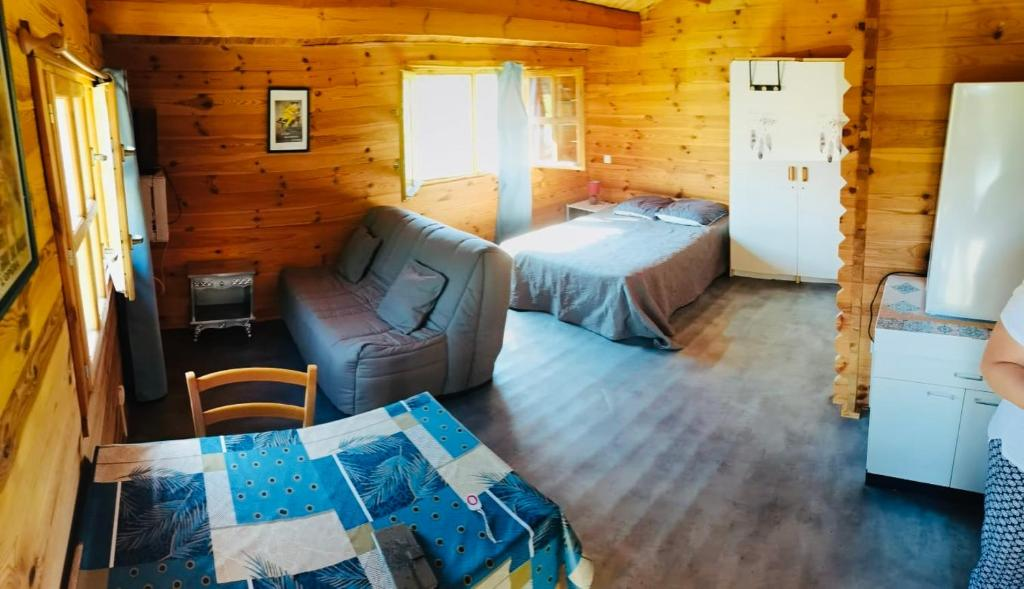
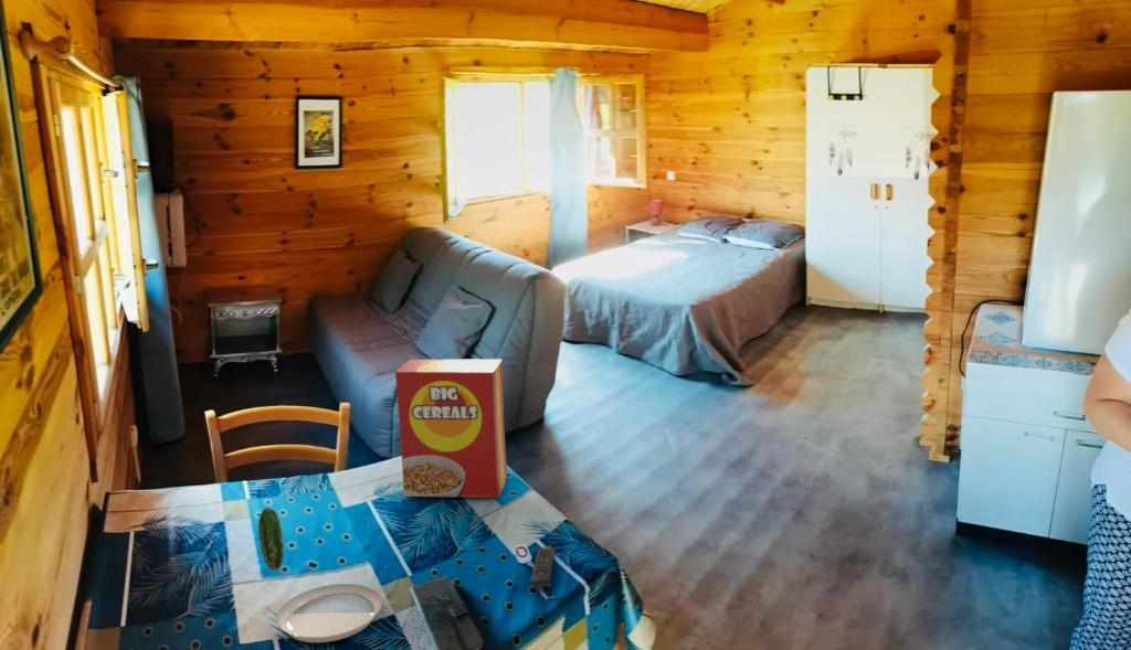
+ remote control [529,545,557,588]
+ cereal box [394,358,508,499]
+ plate [257,507,383,643]
